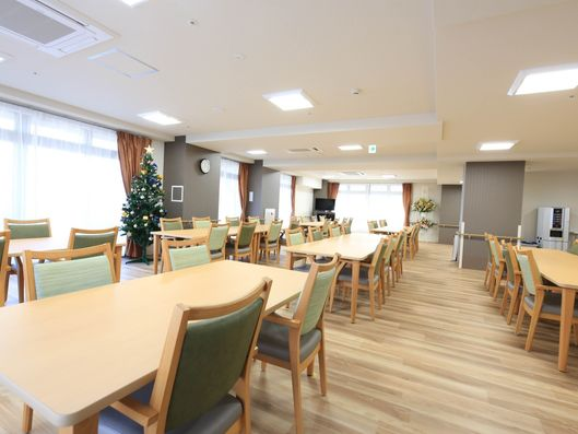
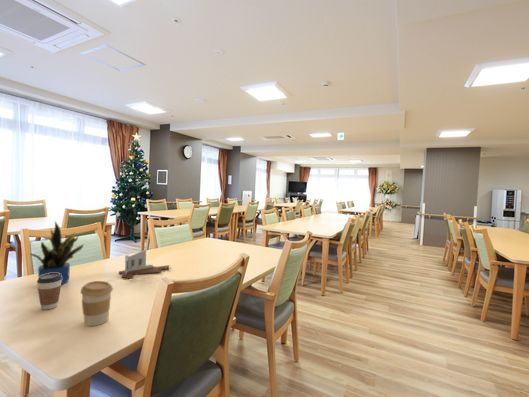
+ coffee cup [36,273,62,311]
+ coffee cup [80,280,114,327]
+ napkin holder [118,248,170,280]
+ potted plant [29,221,85,285]
